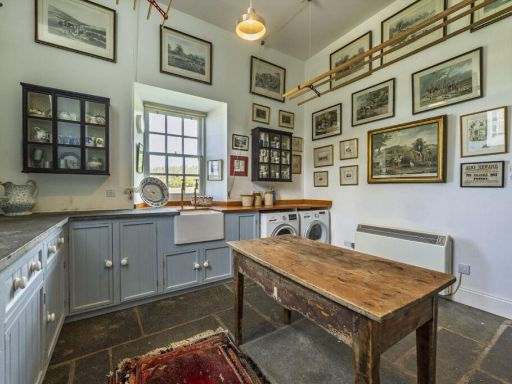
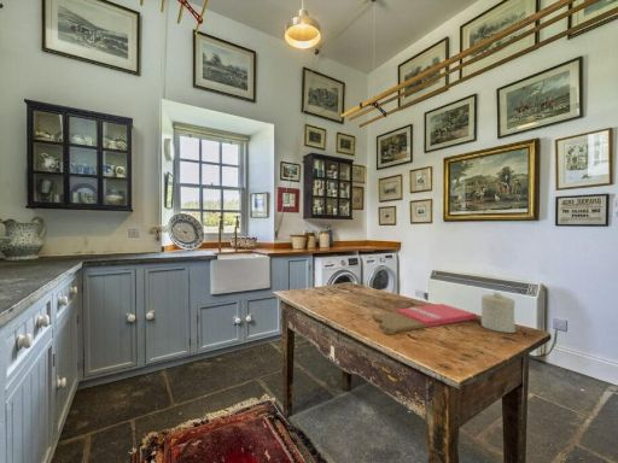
+ candle [480,291,517,334]
+ cutting board [372,303,477,336]
